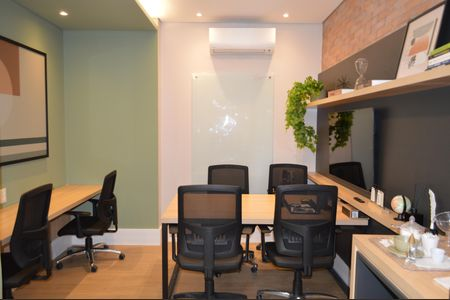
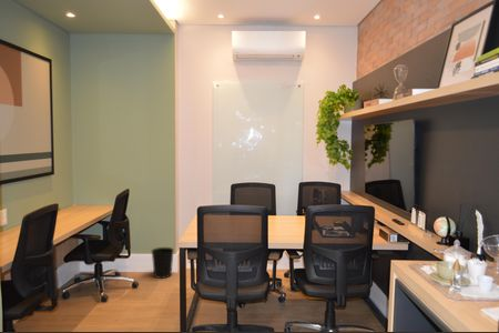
+ wastebasket [151,246,175,280]
